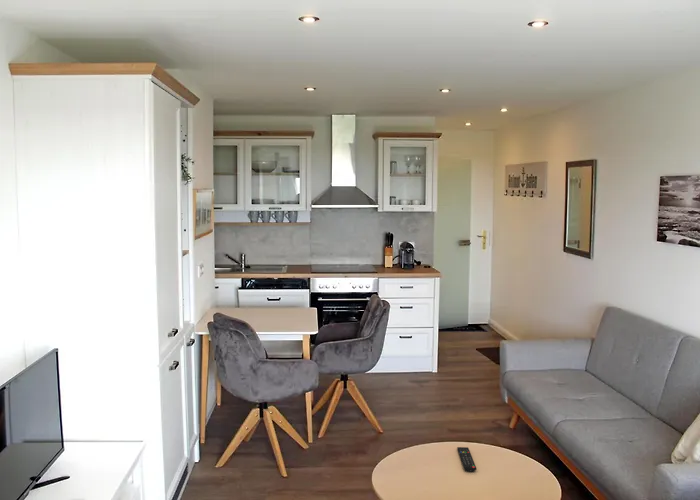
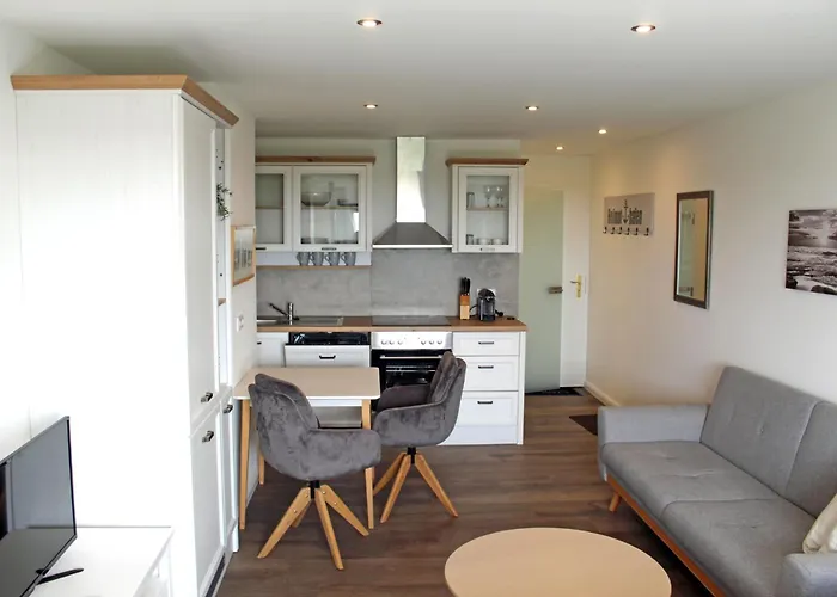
- remote control [456,446,477,472]
